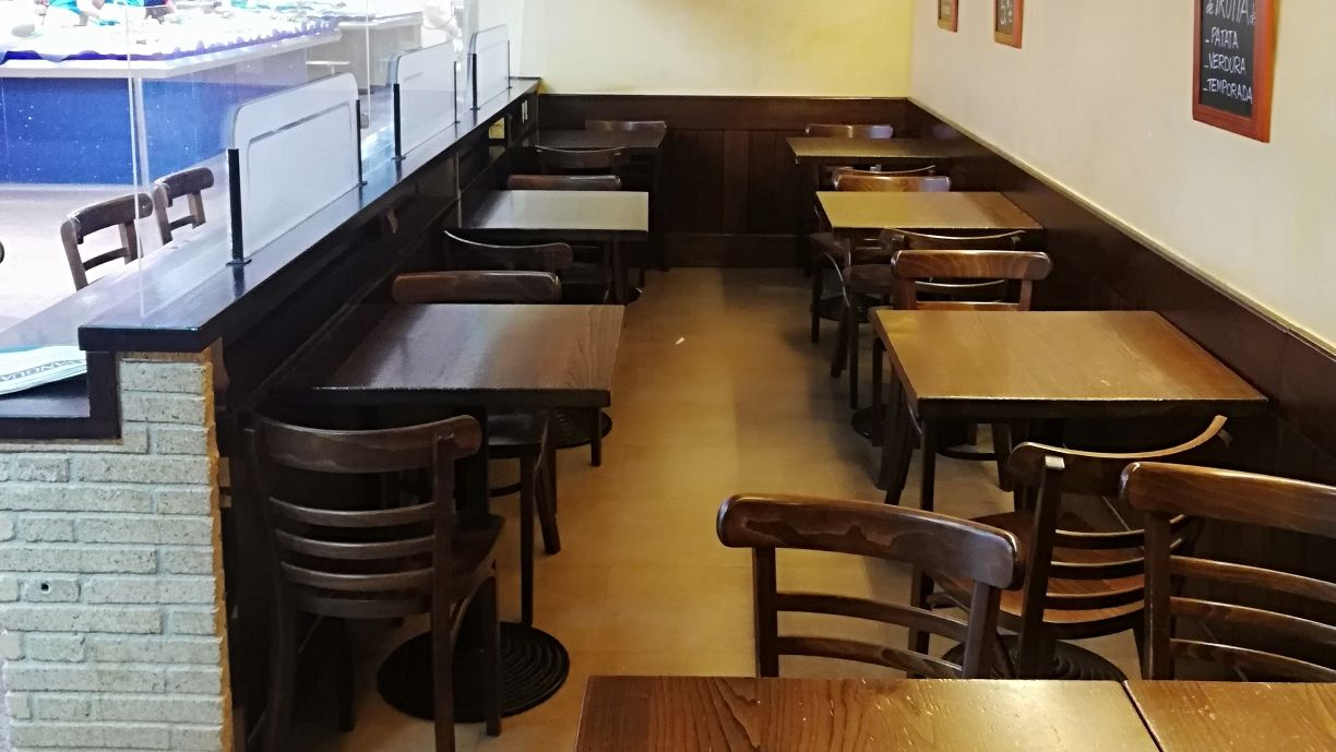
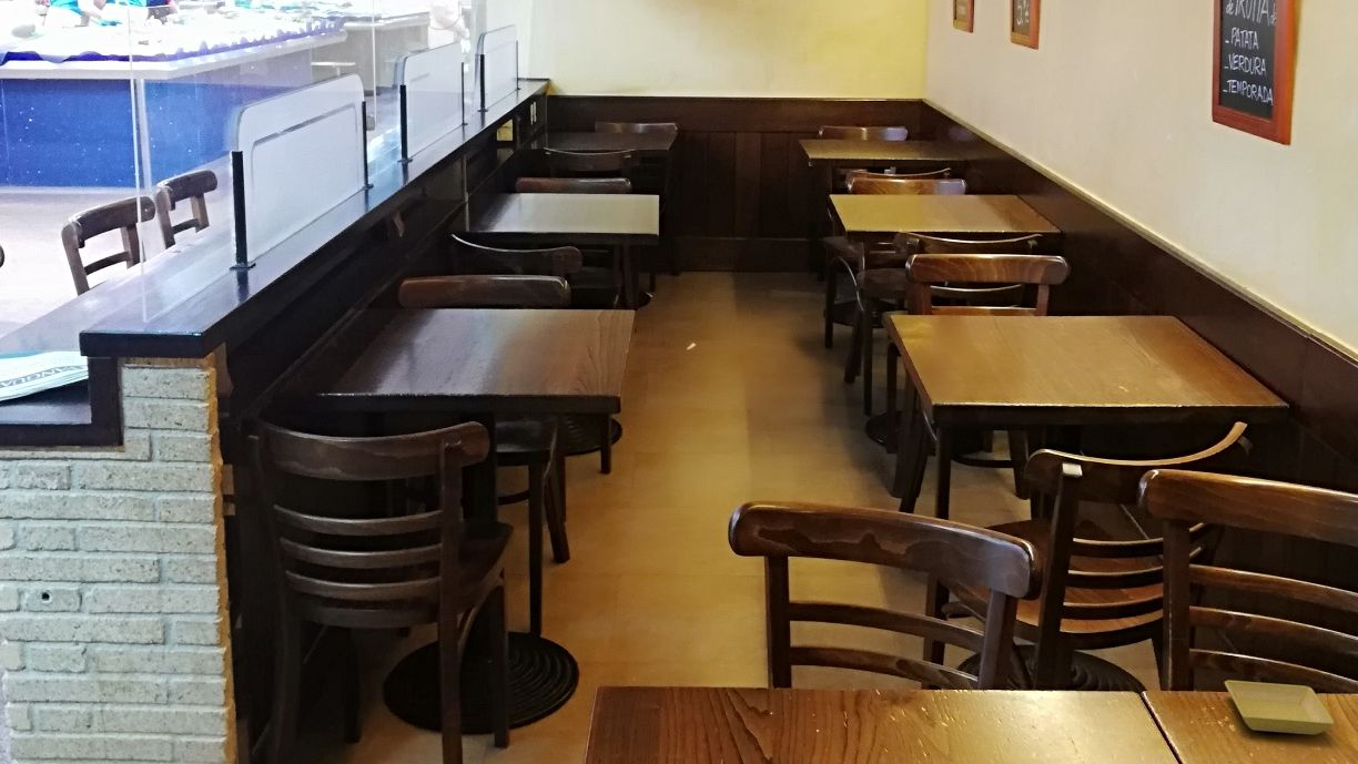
+ saucer [1224,680,1336,735]
